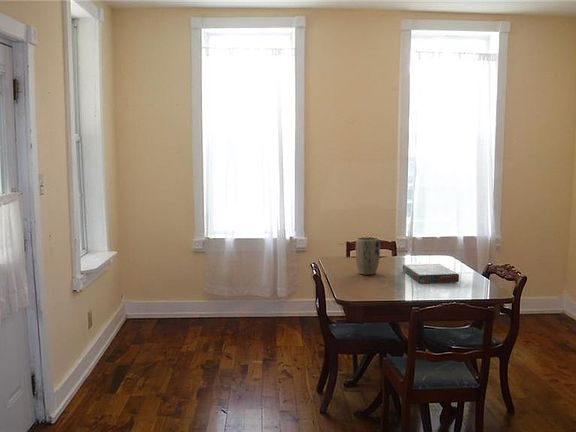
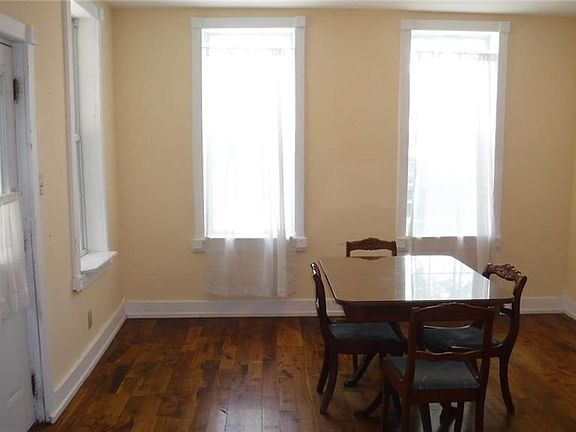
- board game [402,263,460,284]
- plant pot [355,236,381,276]
